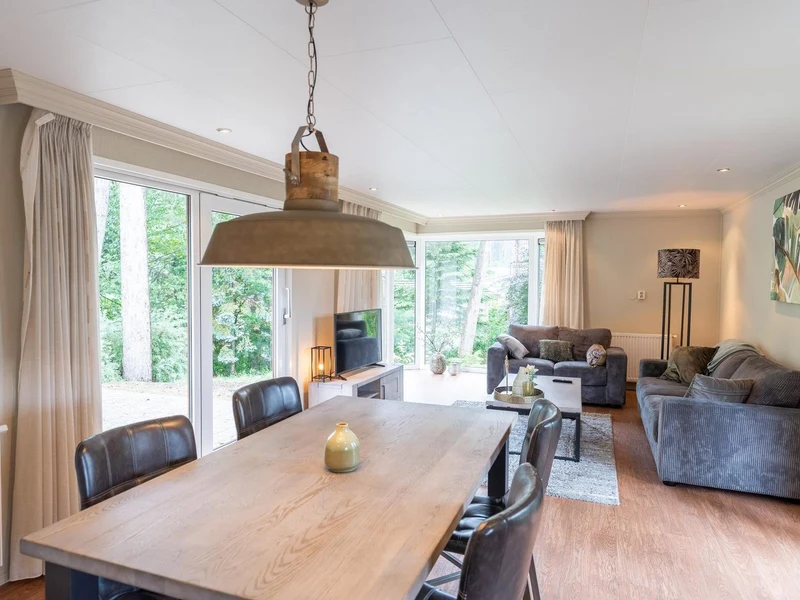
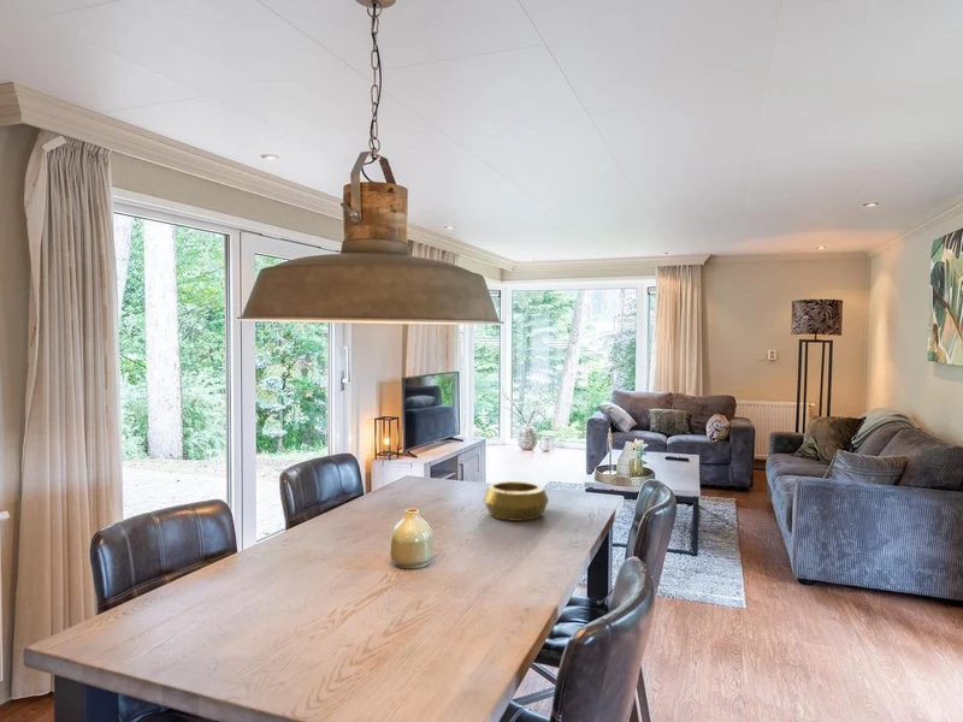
+ decorative bowl [483,480,550,522]
